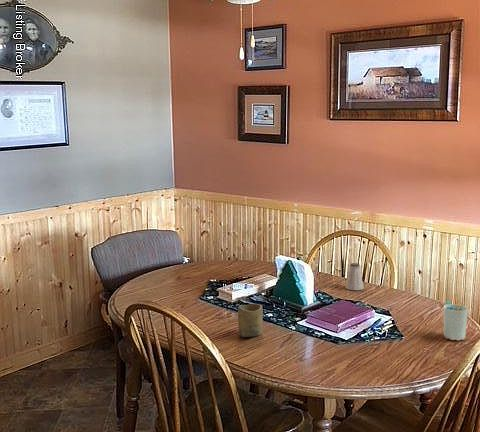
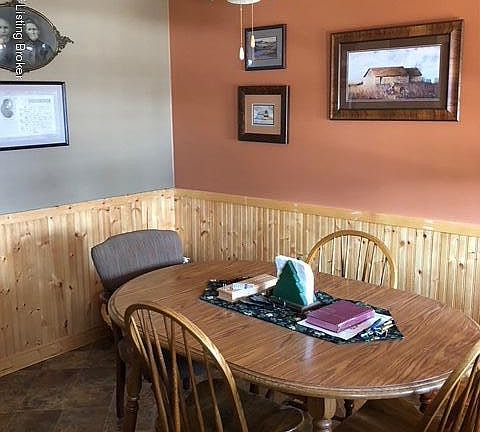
- saltshaker [345,262,364,291]
- cup [443,301,469,341]
- cup [237,303,264,338]
